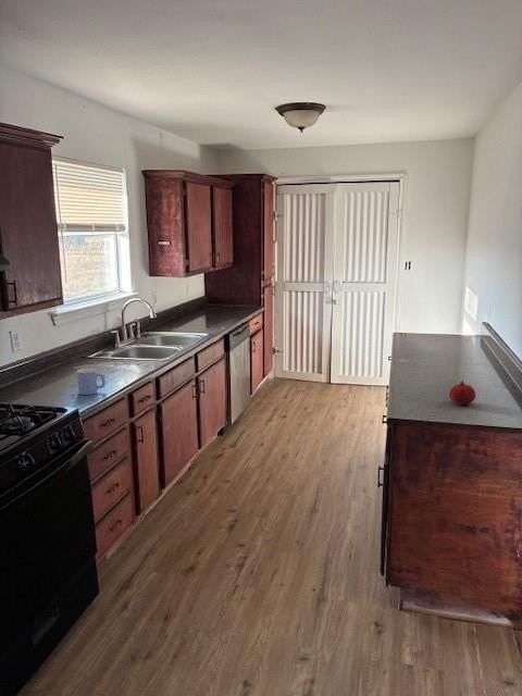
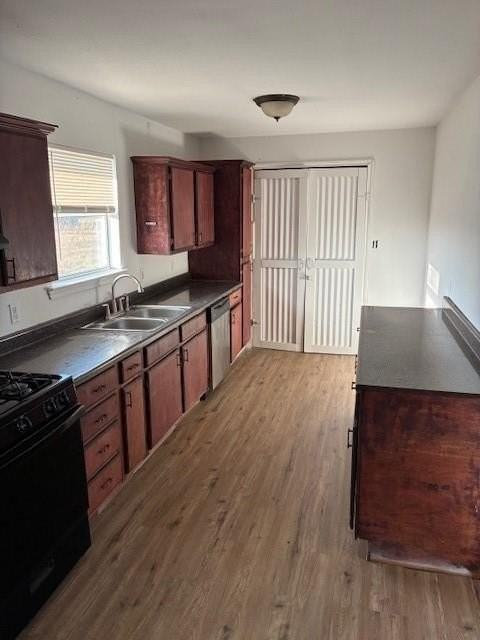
- mug [76,368,107,396]
- fruit [448,380,476,406]
